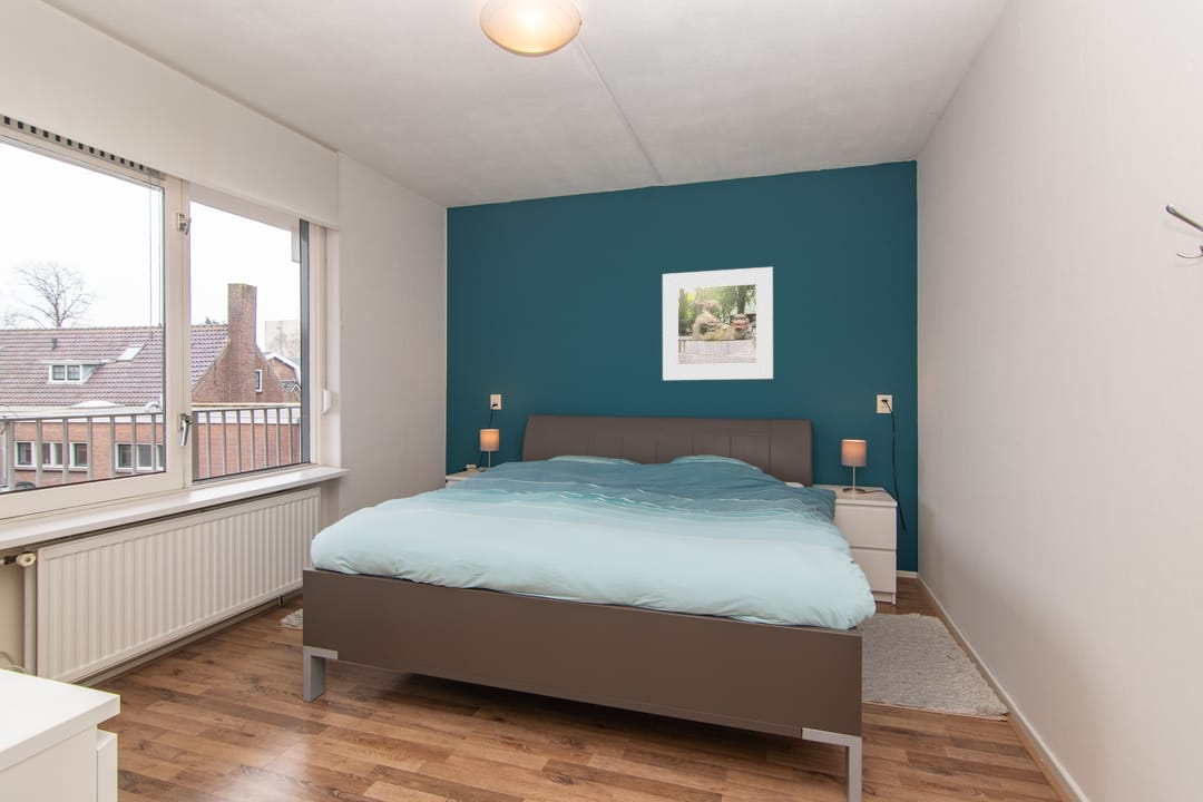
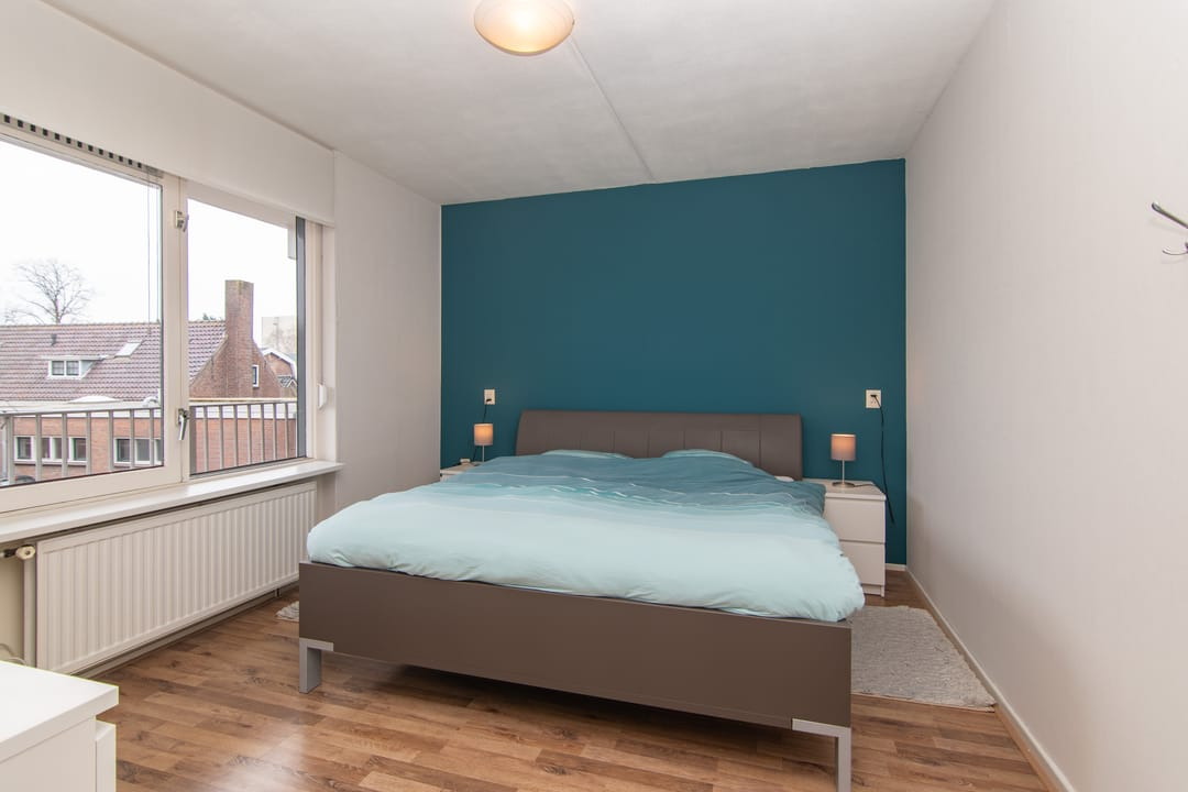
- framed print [662,266,774,381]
